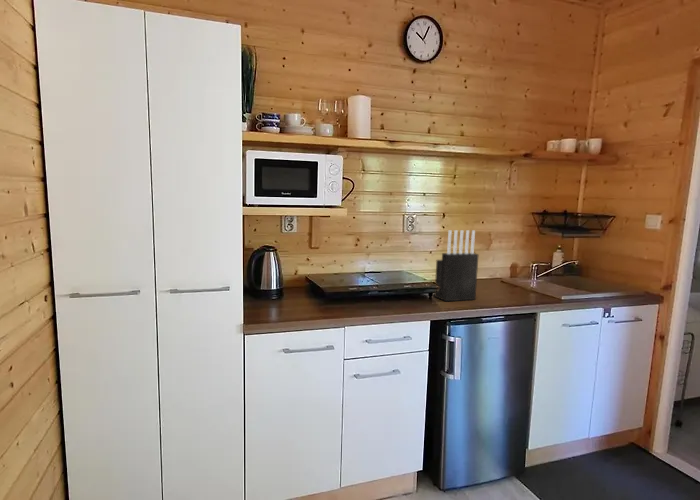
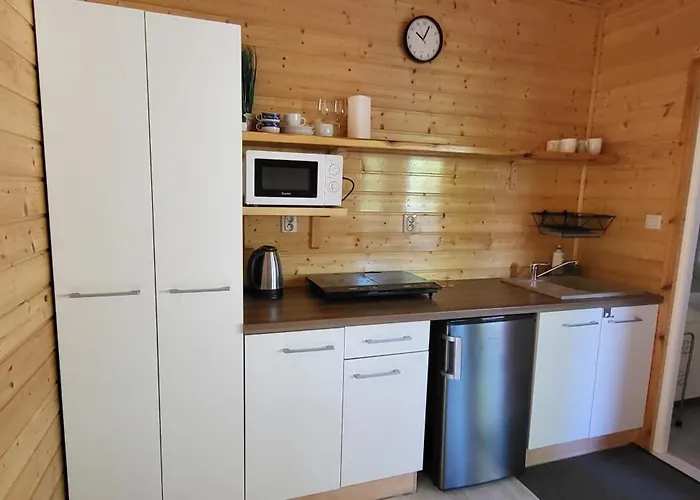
- knife block [433,229,480,302]
